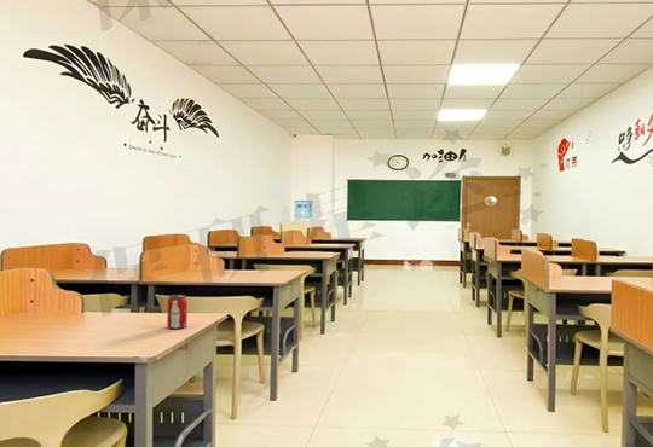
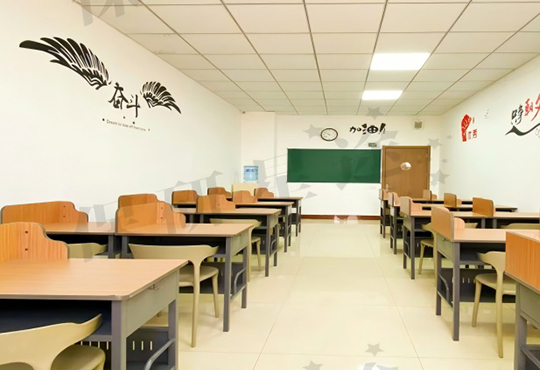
- beverage can [166,294,189,330]
